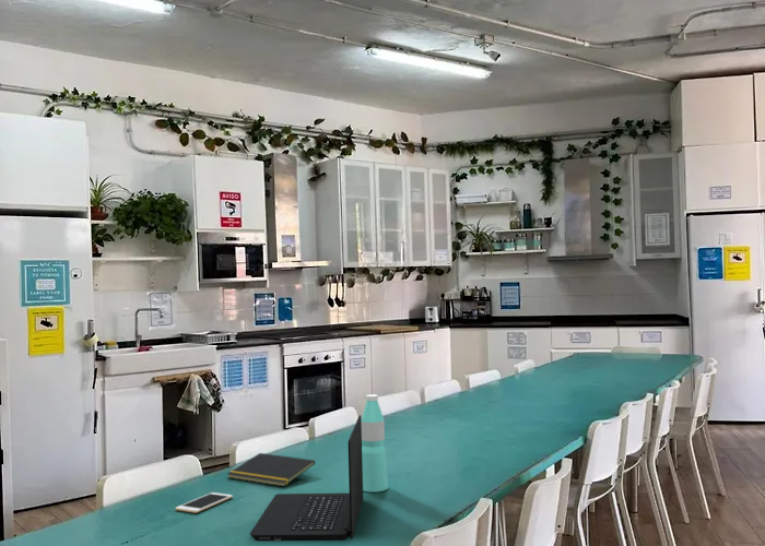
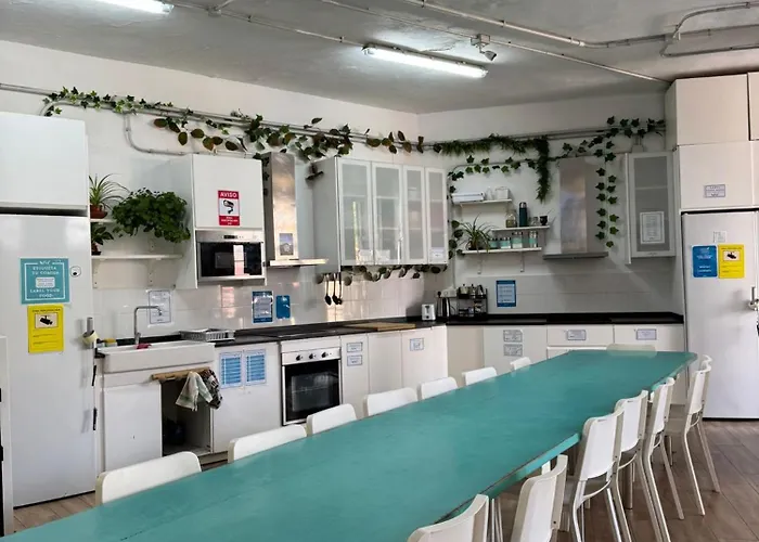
- notepad [226,452,316,488]
- laptop [249,414,364,542]
- water bottle [361,393,389,494]
- cell phone [175,491,234,514]
